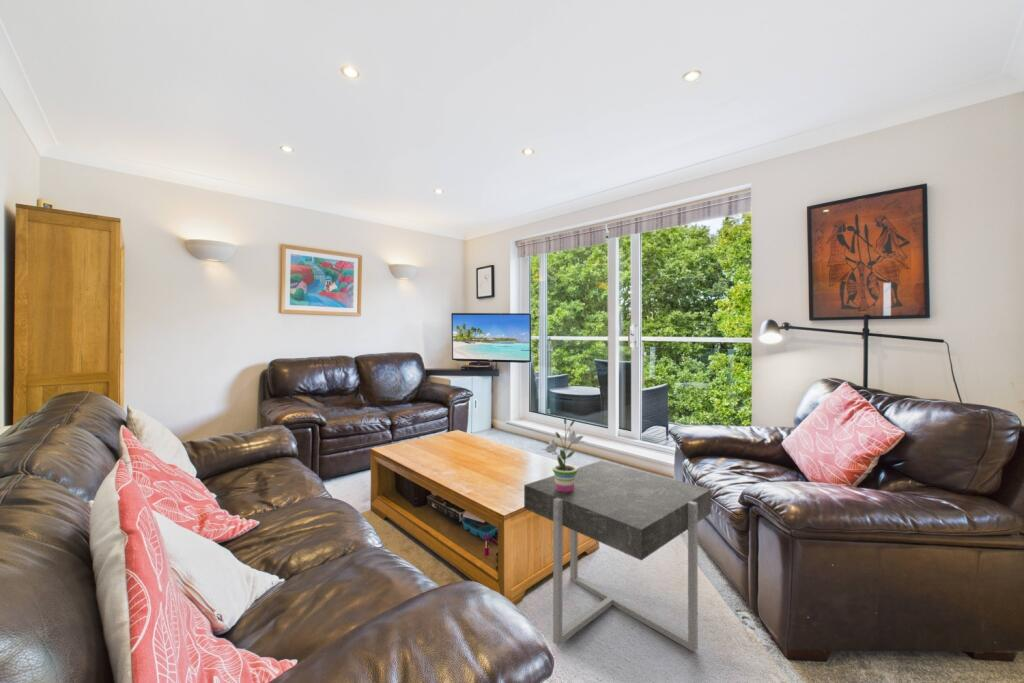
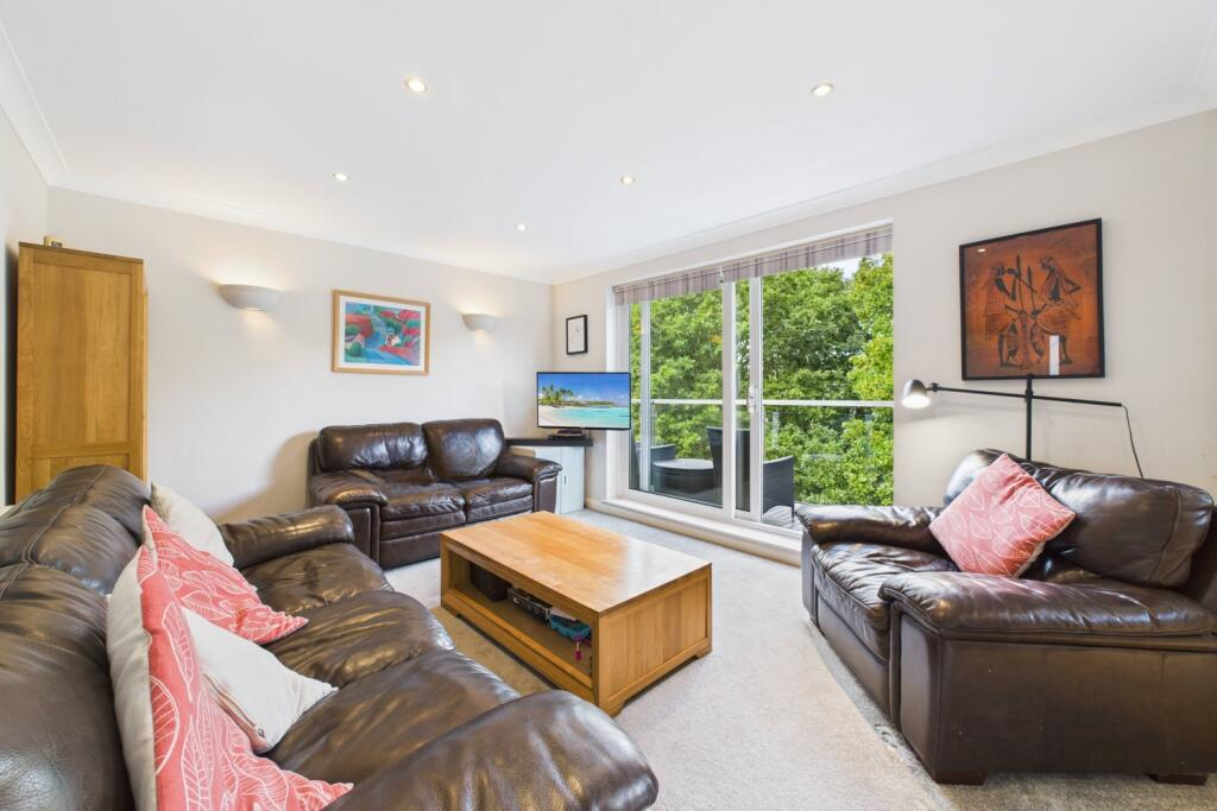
- potted plant [542,417,586,492]
- side table [523,460,712,653]
